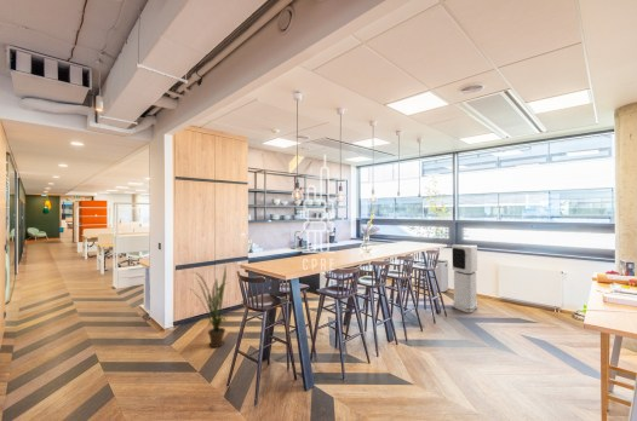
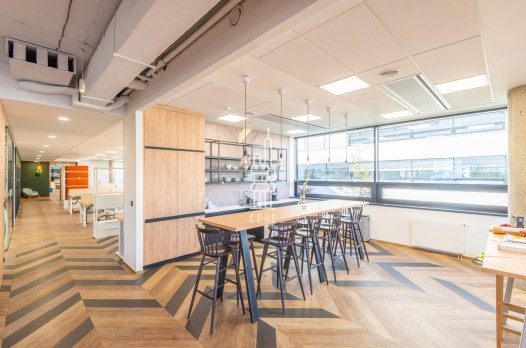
- air purifier [451,243,478,313]
- house plant [188,265,229,348]
